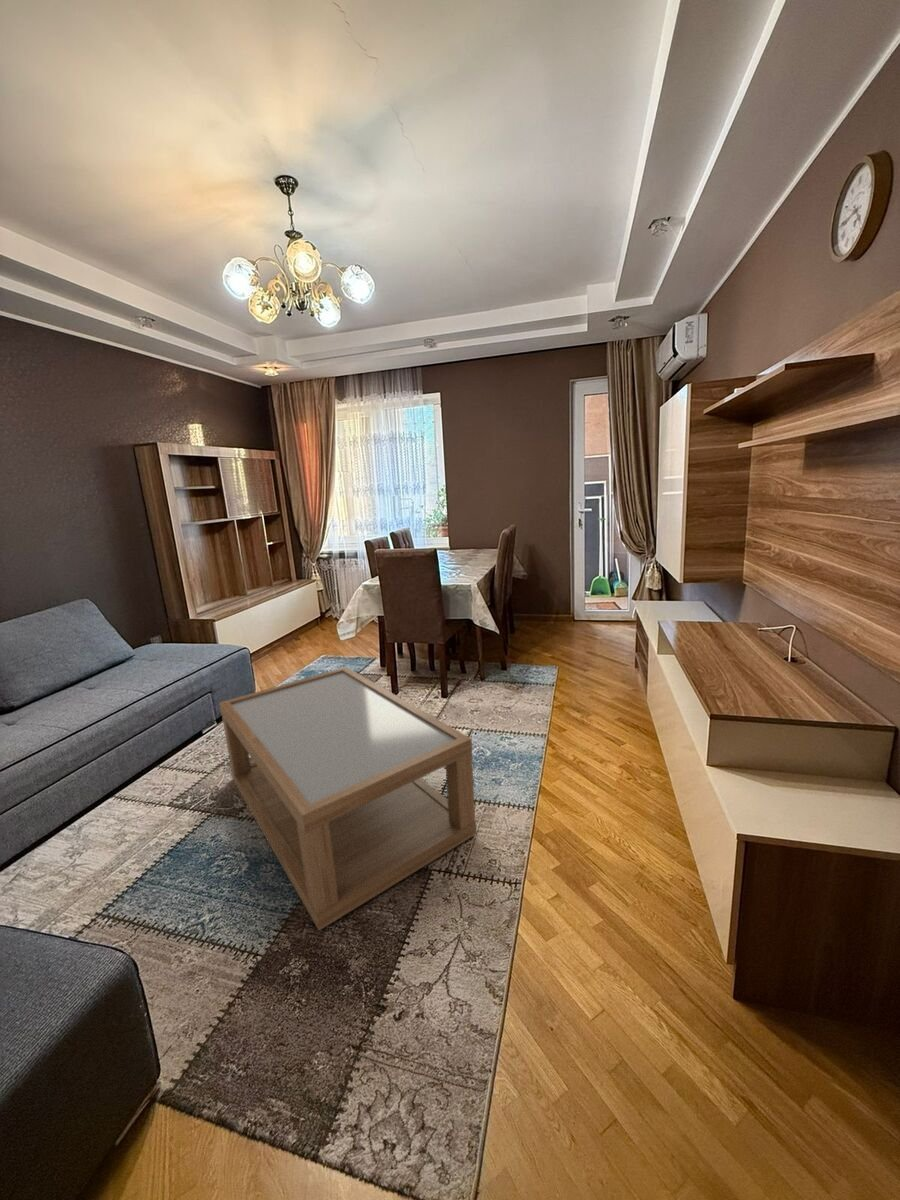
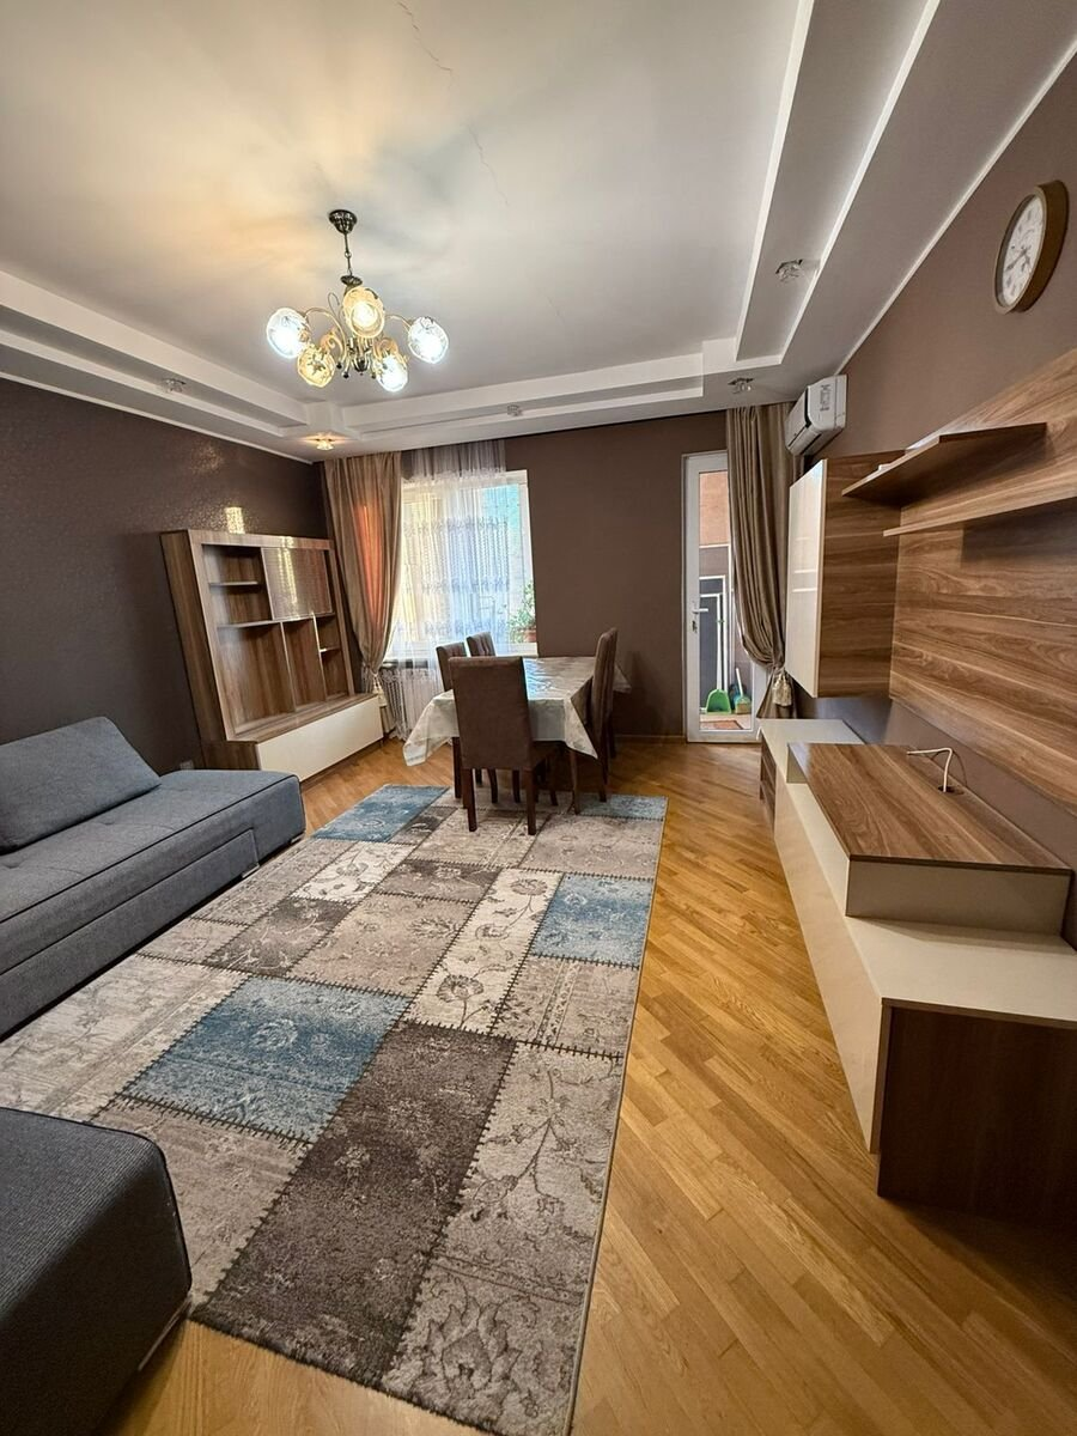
- coffee table [218,666,477,931]
